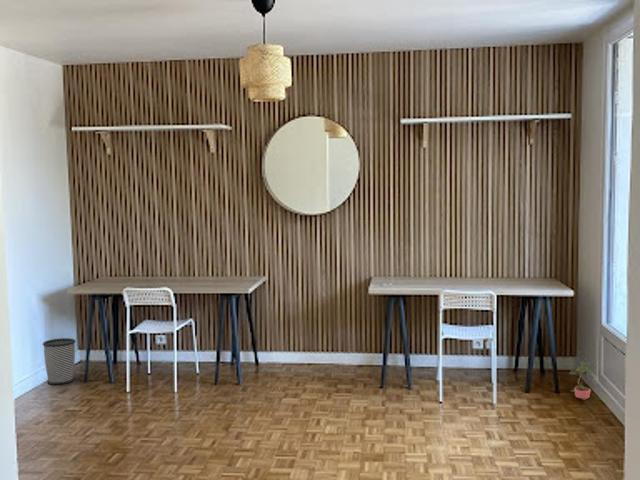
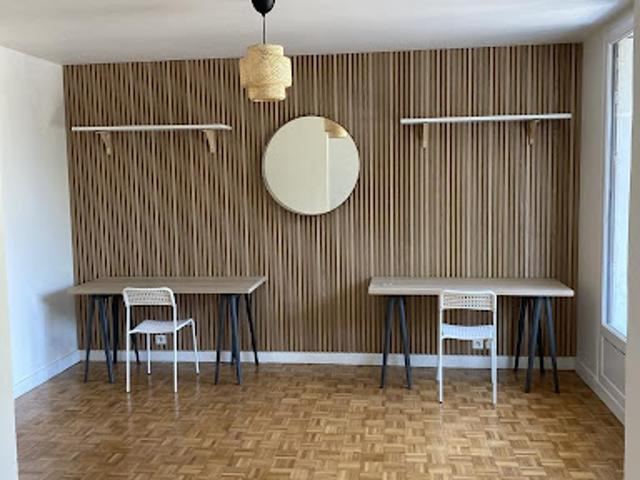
- wastebasket [42,337,77,386]
- potted plant [568,360,593,401]
